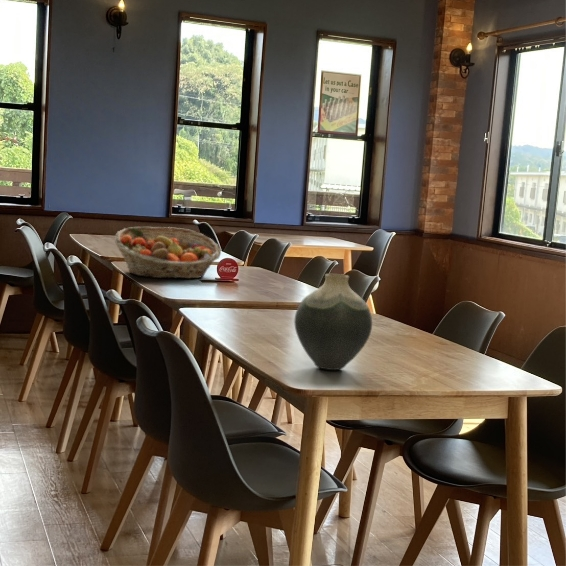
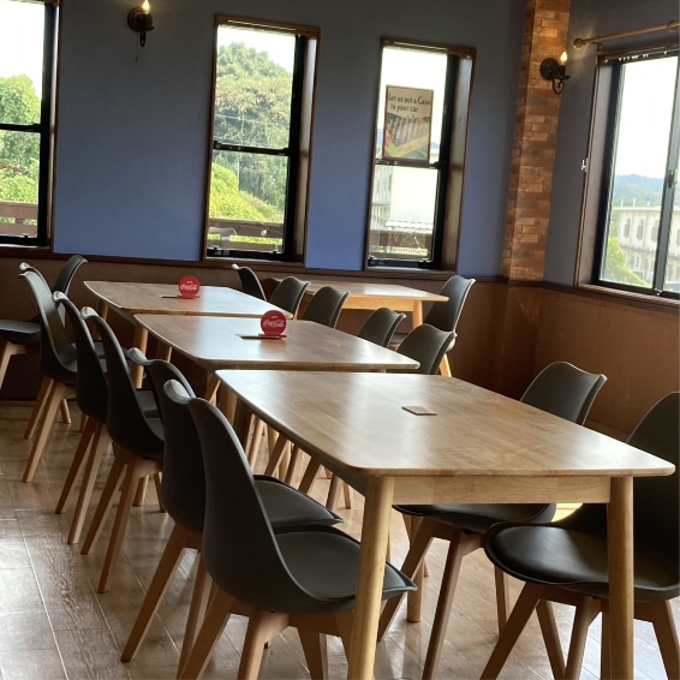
- vase [293,273,373,371]
- fruit basket [114,226,222,280]
